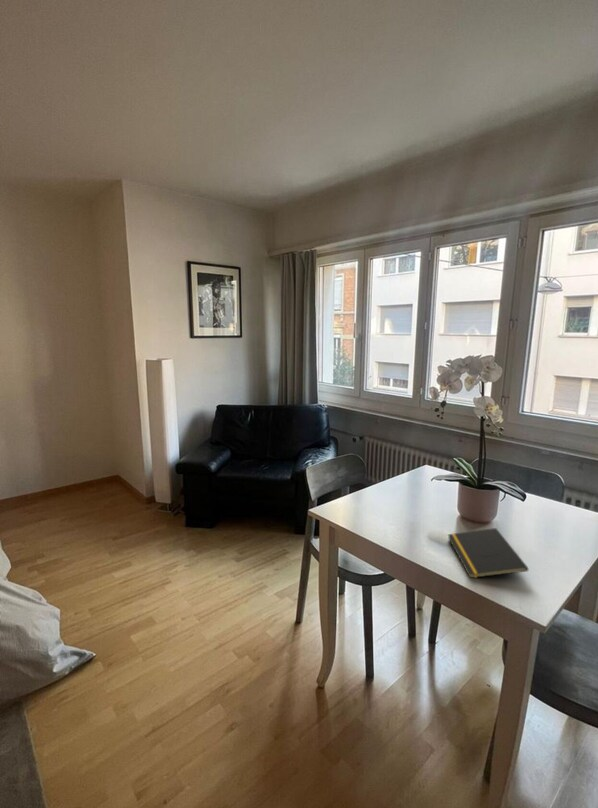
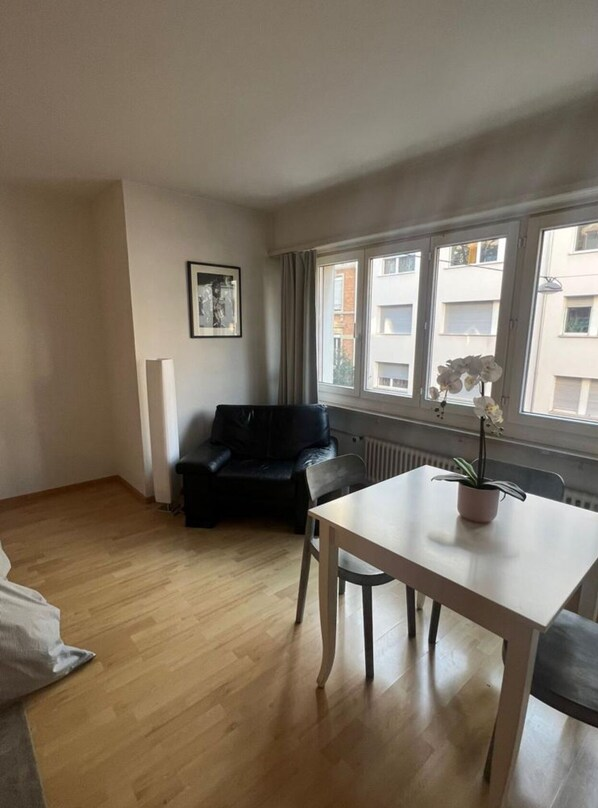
- notepad [447,527,529,579]
